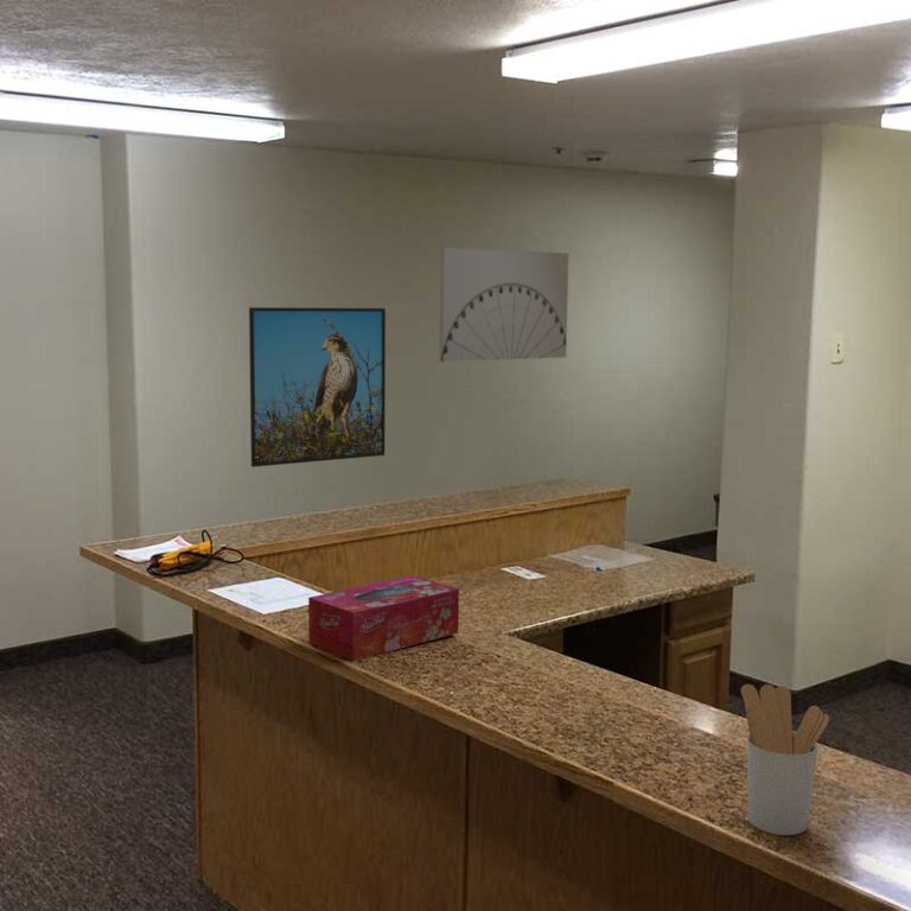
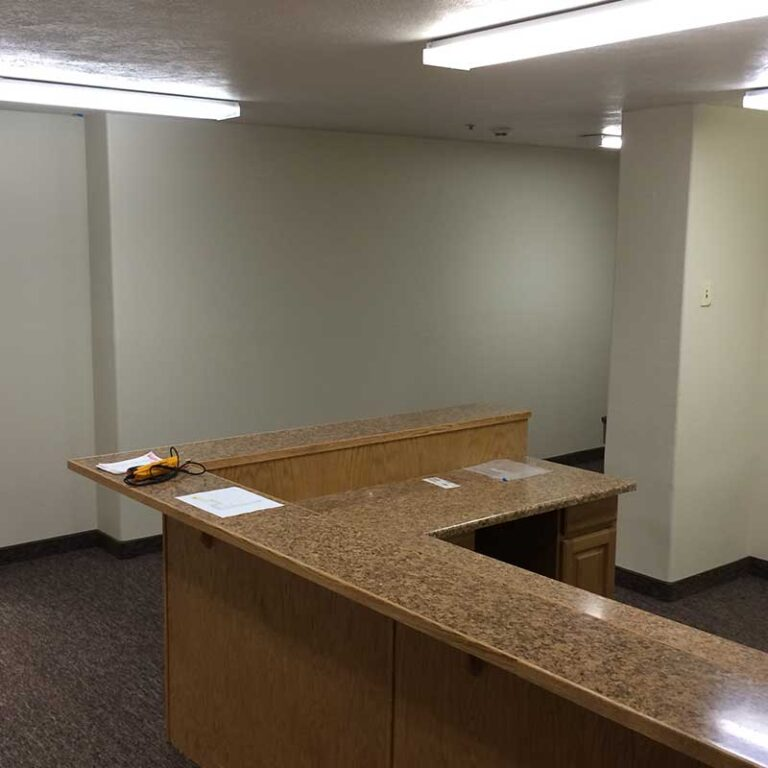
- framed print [248,306,387,469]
- wall art [438,247,569,362]
- tissue box [307,574,460,662]
- utensil holder [740,683,830,836]
